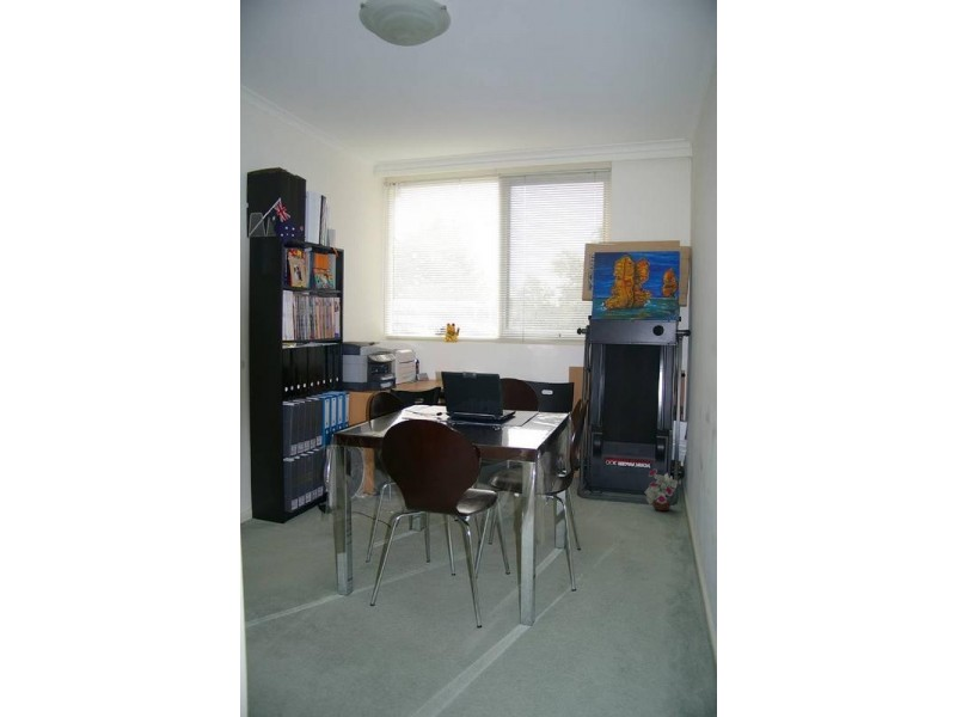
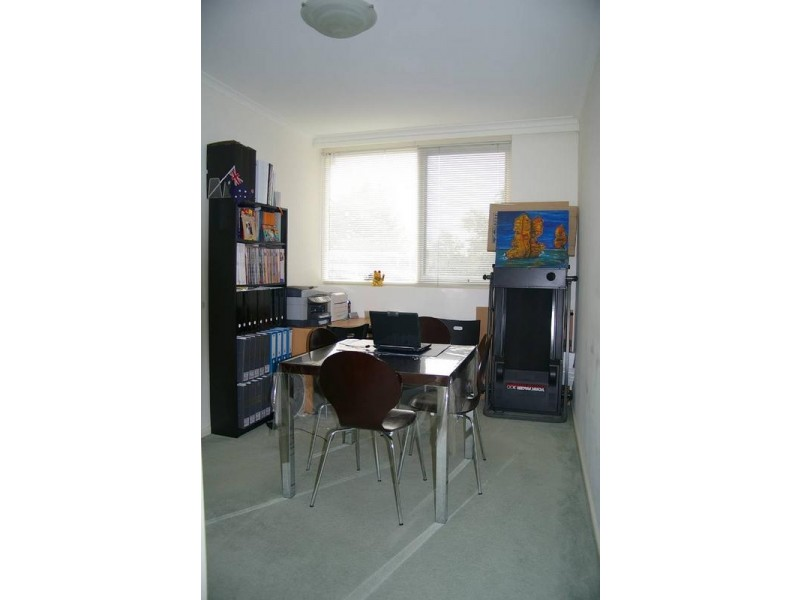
- decorative plant [644,467,679,511]
